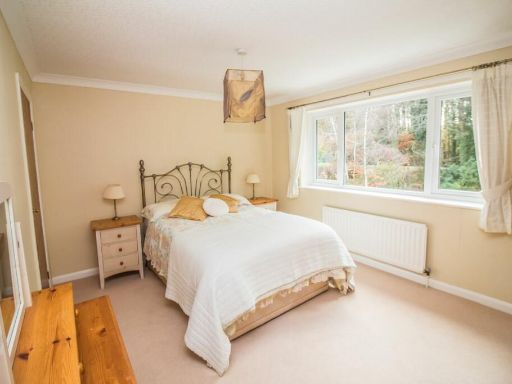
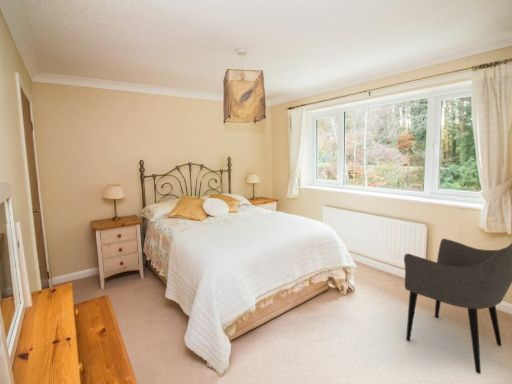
+ armchair [403,237,512,375]
